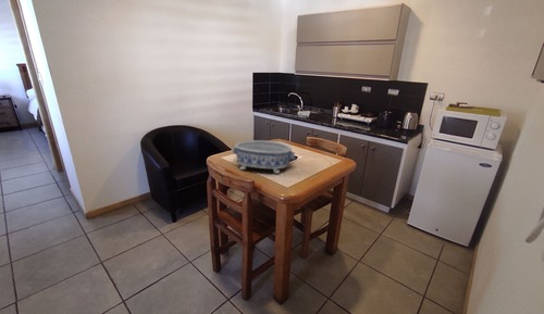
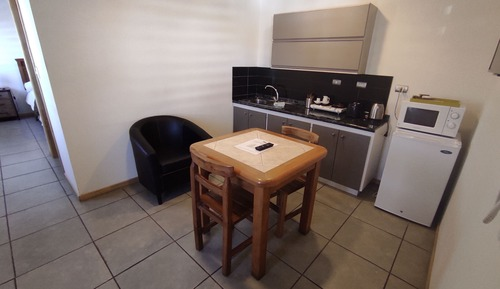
- decorative bowl [232,139,296,175]
